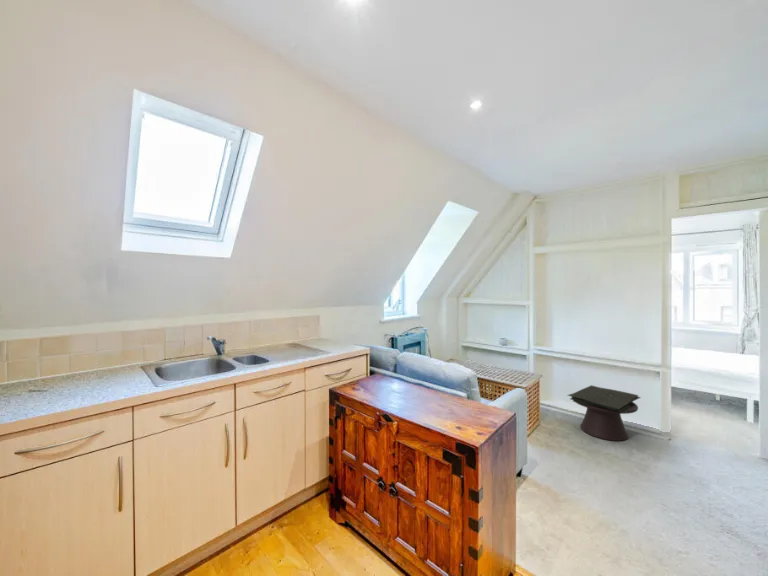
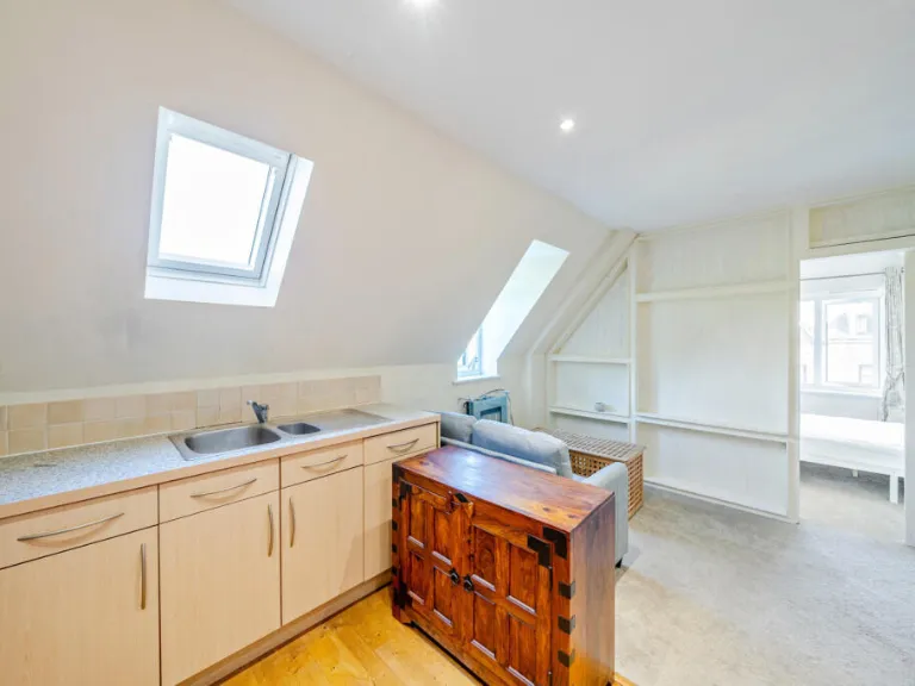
- side table [566,384,642,442]
